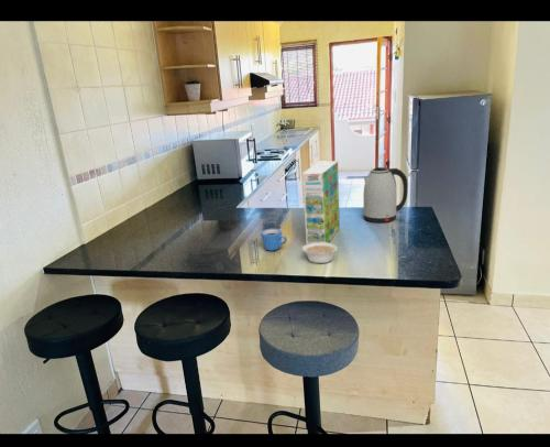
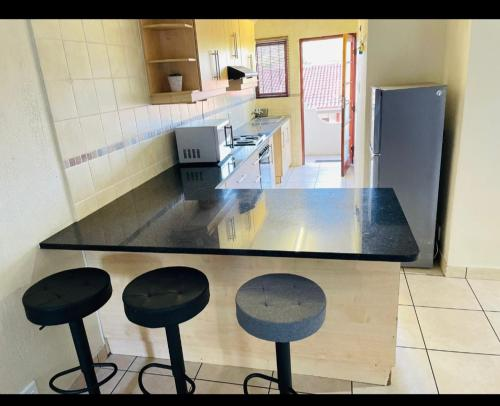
- kettle [362,166,409,224]
- legume [301,242,339,264]
- cereal box [301,160,341,244]
- mug [260,228,288,252]
